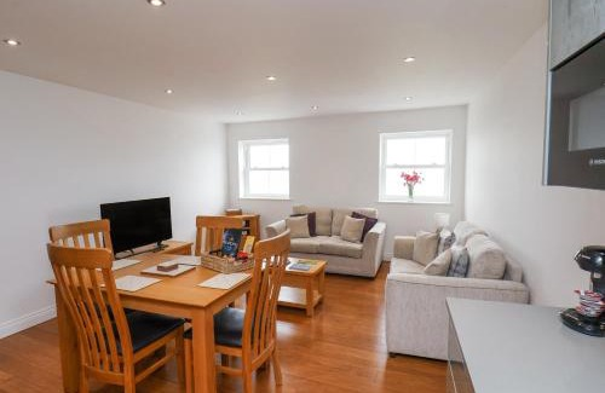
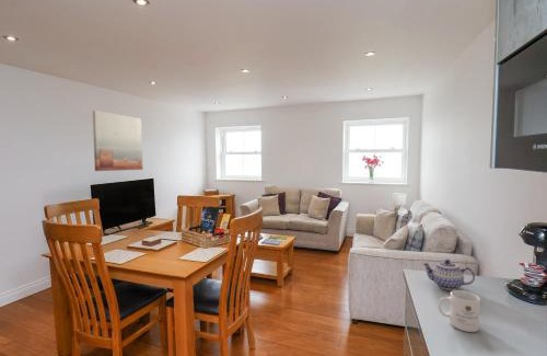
+ teapot [421,259,476,291]
+ mug [438,289,481,333]
+ wall art [92,110,143,172]
